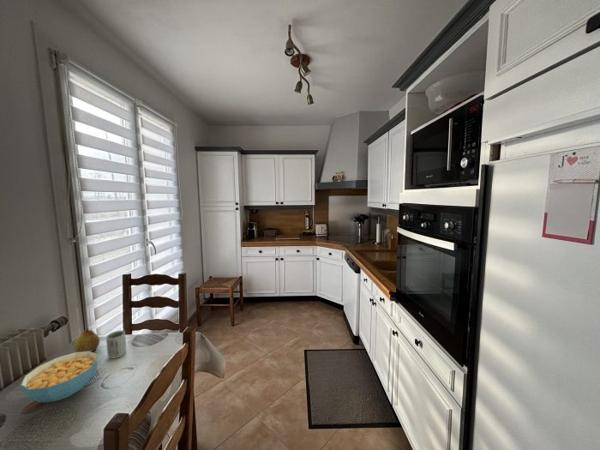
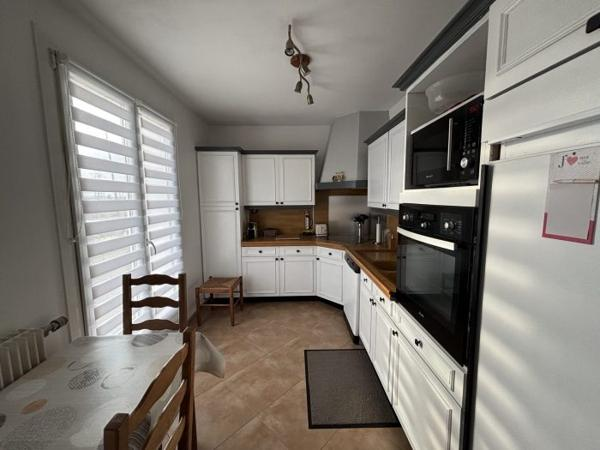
- fruit [73,327,101,352]
- cereal bowl [20,351,99,404]
- cup [105,329,127,360]
